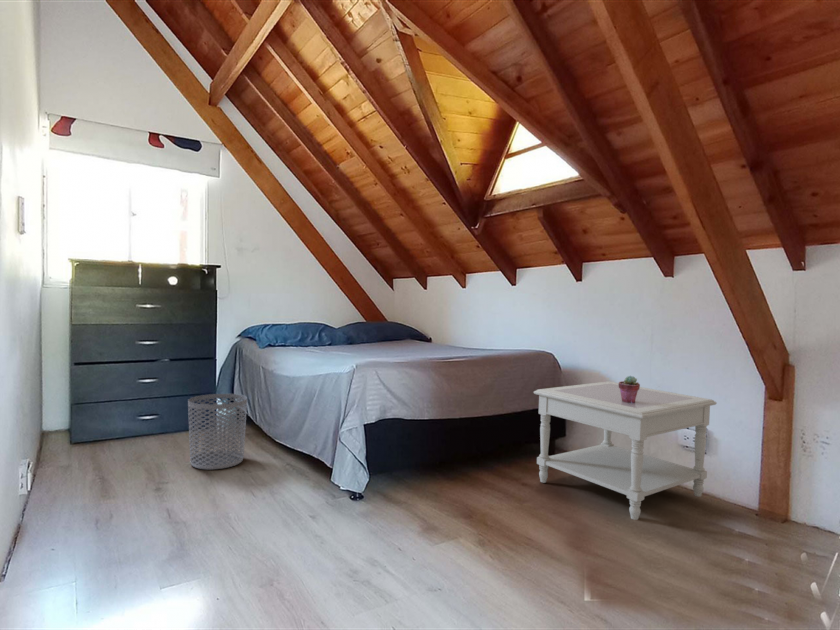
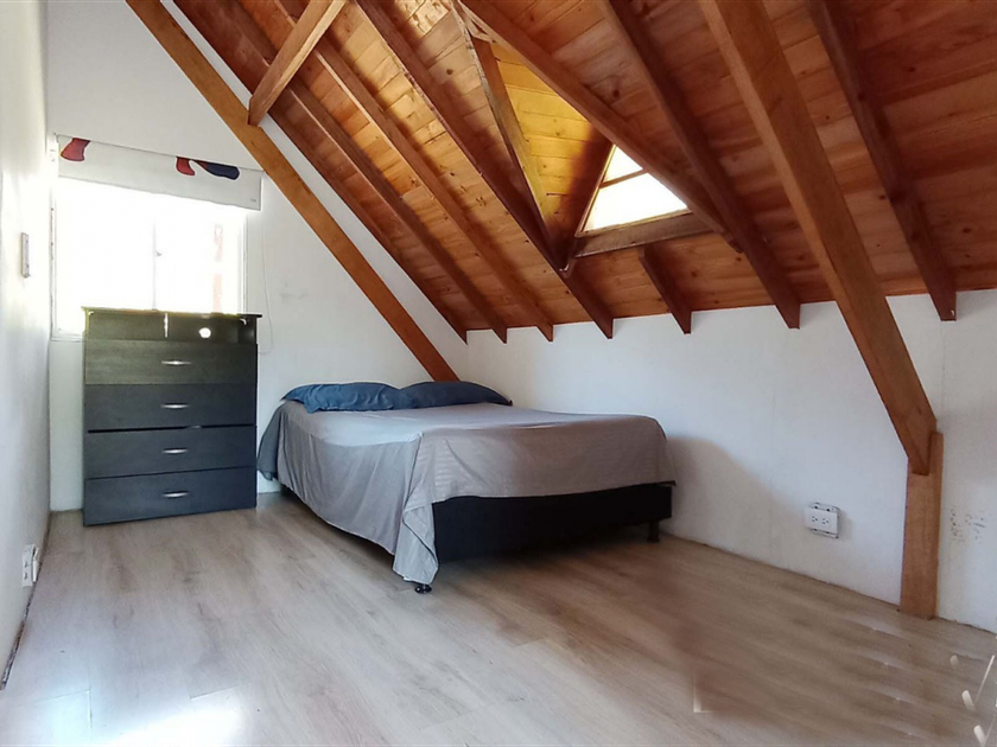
- potted succulent [618,375,641,403]
- side table [532,380,718,521]
- waste bin [187,393,248,471]
